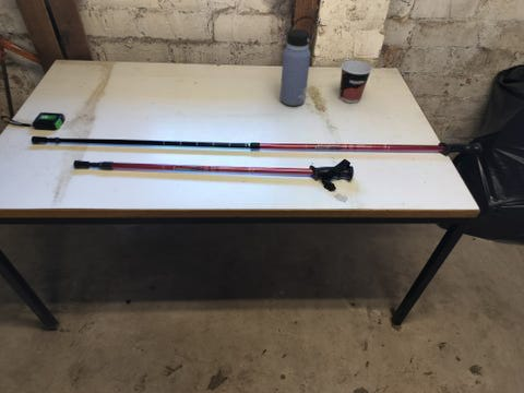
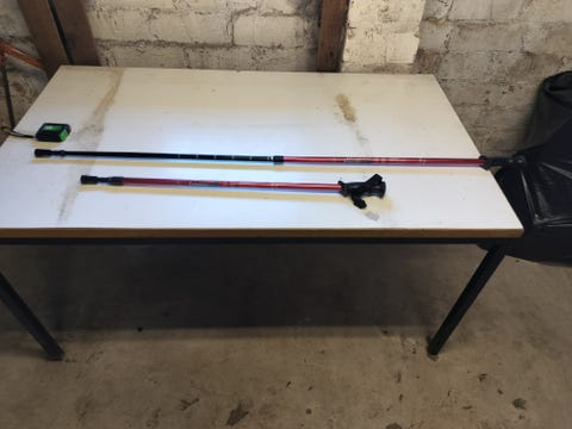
- water bottle [279,15,317,107]
- cup [338,59,373,104]
